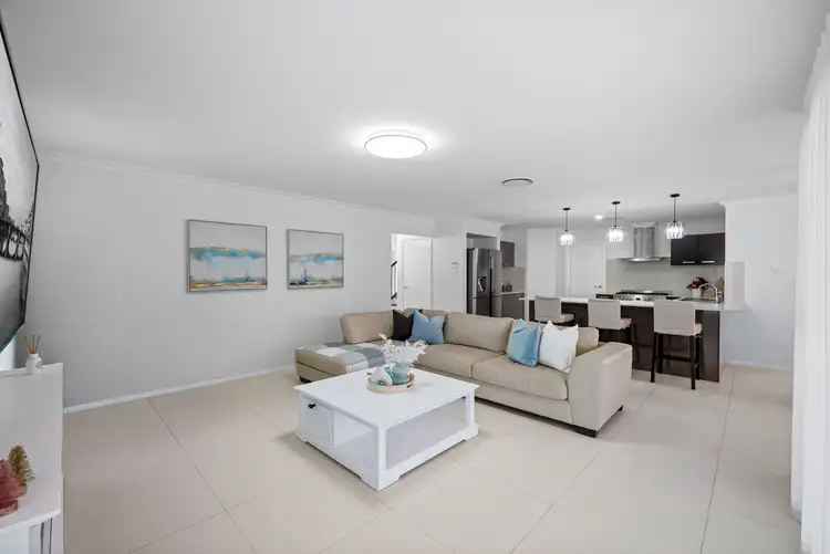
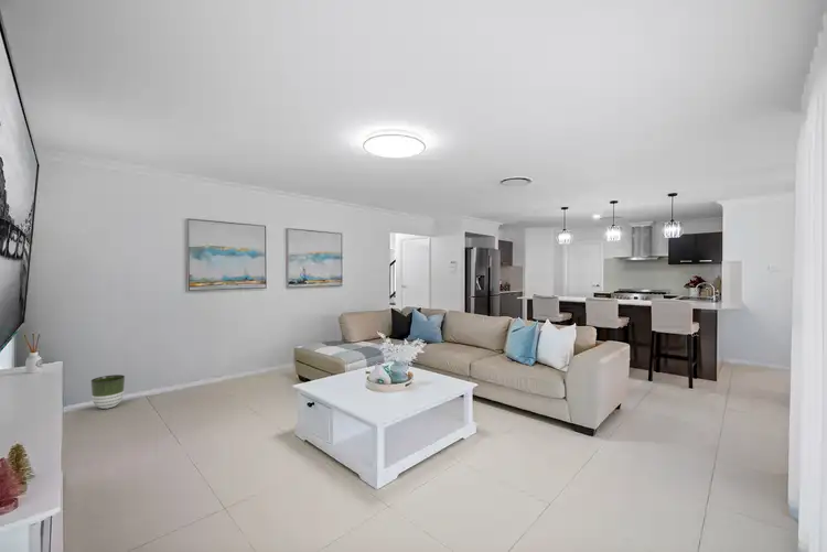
+ planter [90,374,126,410]
